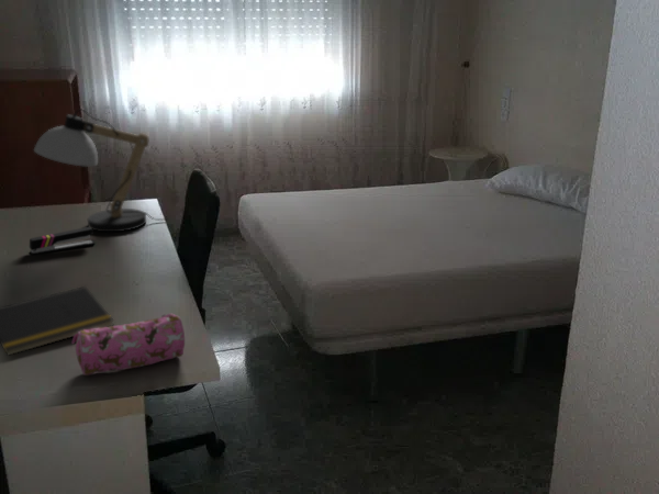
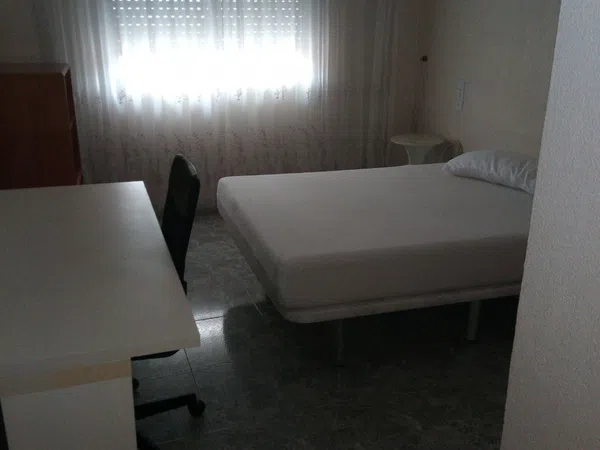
- stapler [29,226,96,256]
- desk lamp [33,108,169,233]
- pencil case [71,313,186,377]
- notepad [0,285,114,357]
